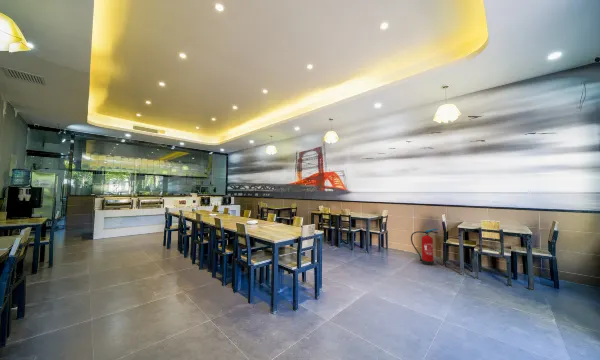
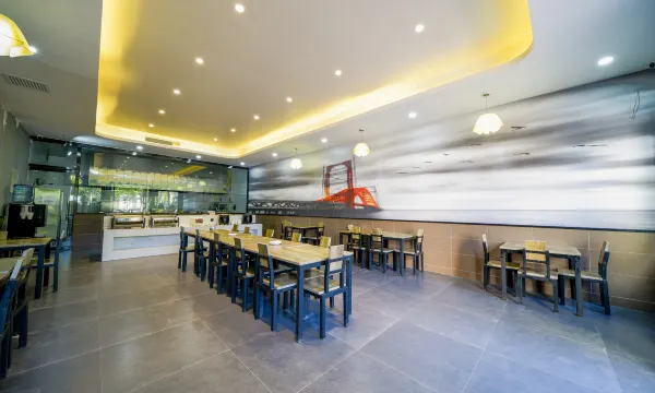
- fire extinguisher [410,228,439,266]
